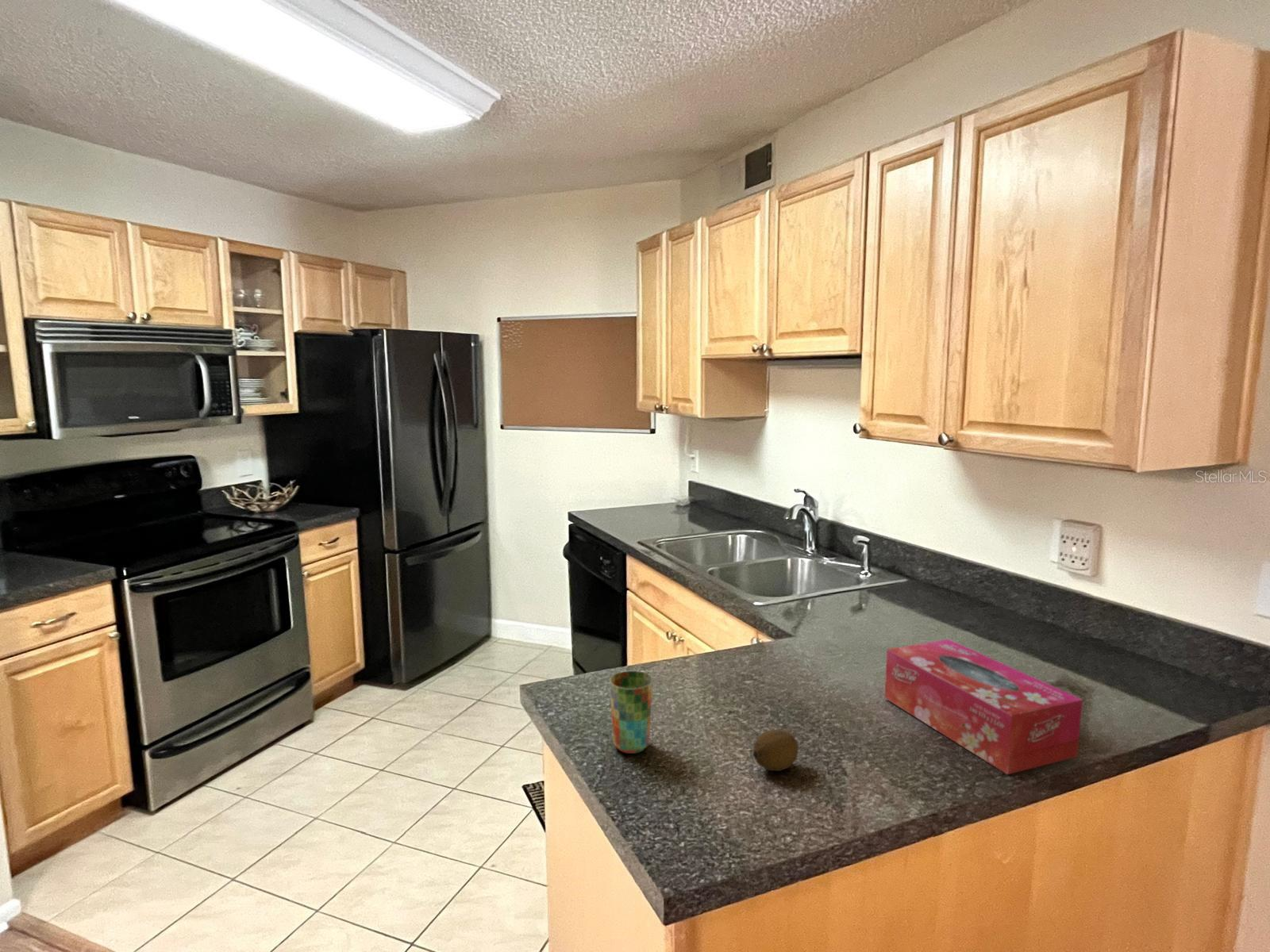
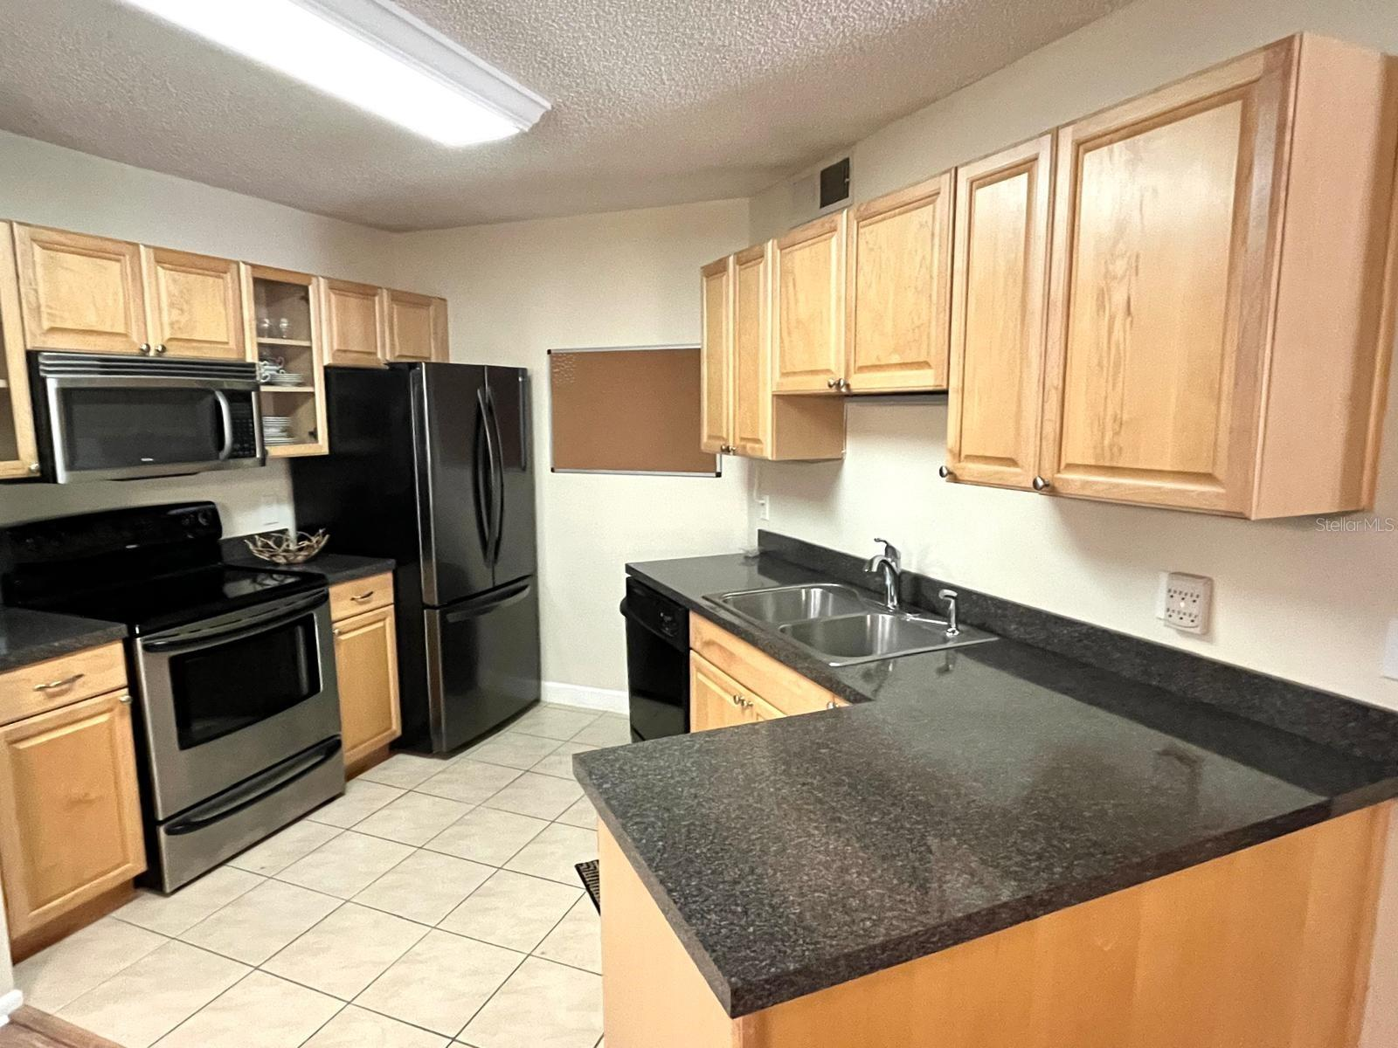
- tissue box [883,639,1083,775]
- fruit [752,729,799,772]
- cup [609,670,653,754]
